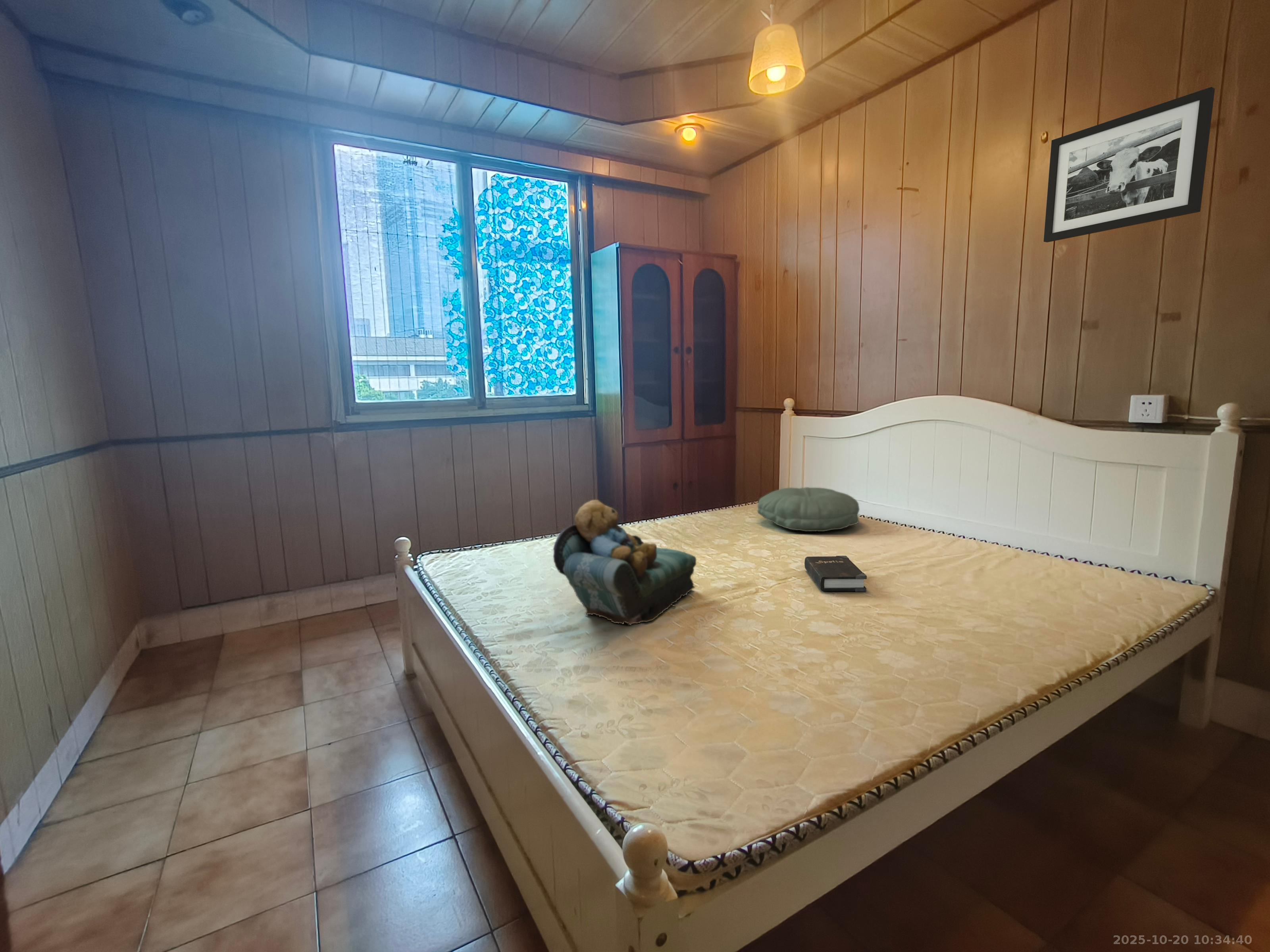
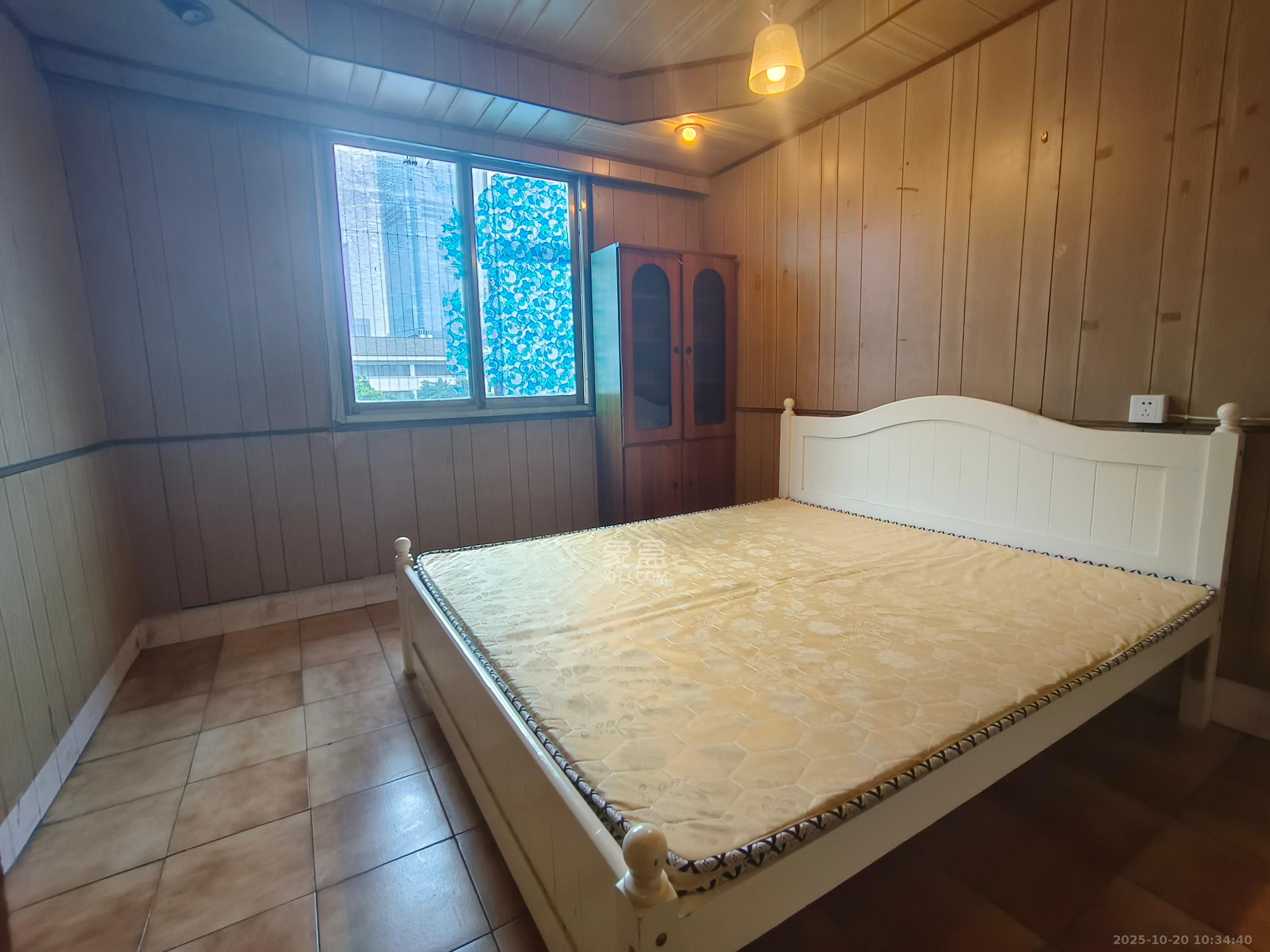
- hardback book [804,555,867,592]
- teddy bear [553,499,697,626]
- picture frame [1043,86,1215,243]
- pillow [757,487,860,532]
